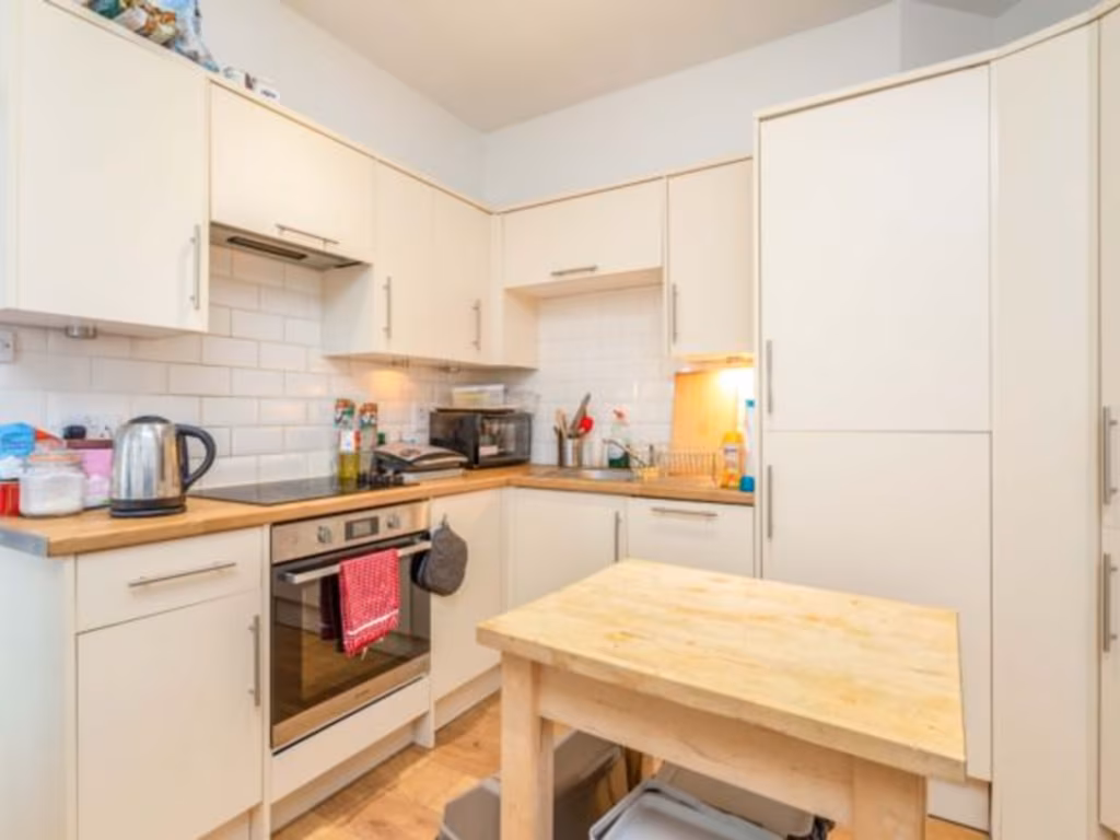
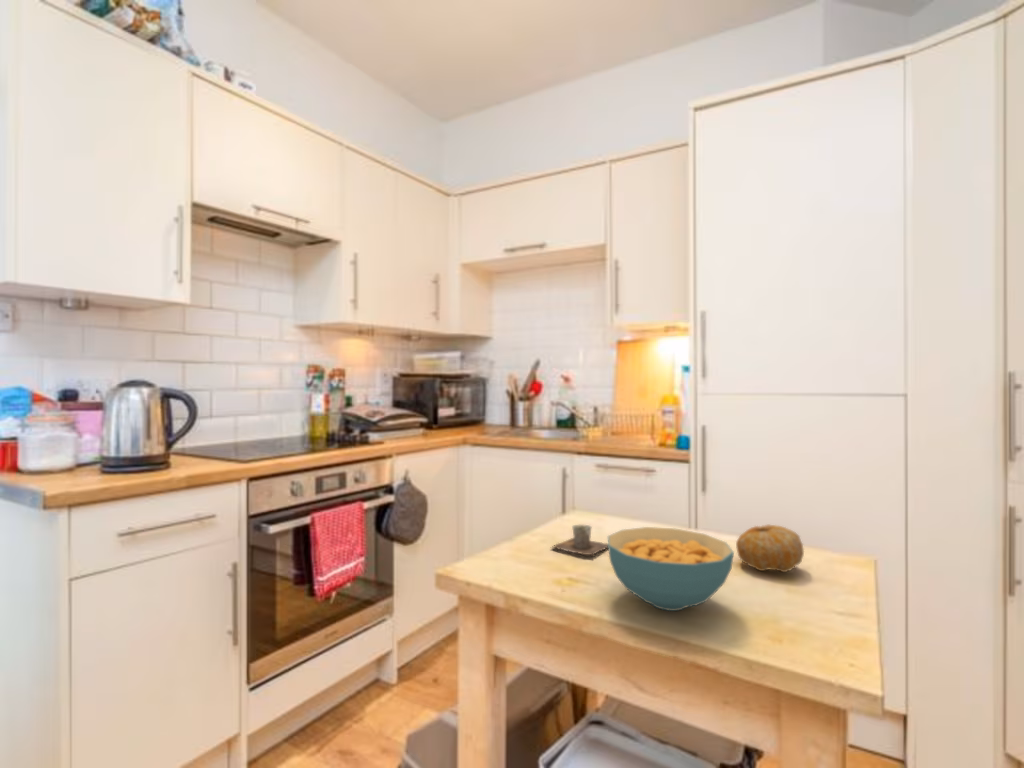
+ cup [550,524,608,556]
+ cereal bowl [607,526,735,612]
+ fruit [735,523,805,573]
